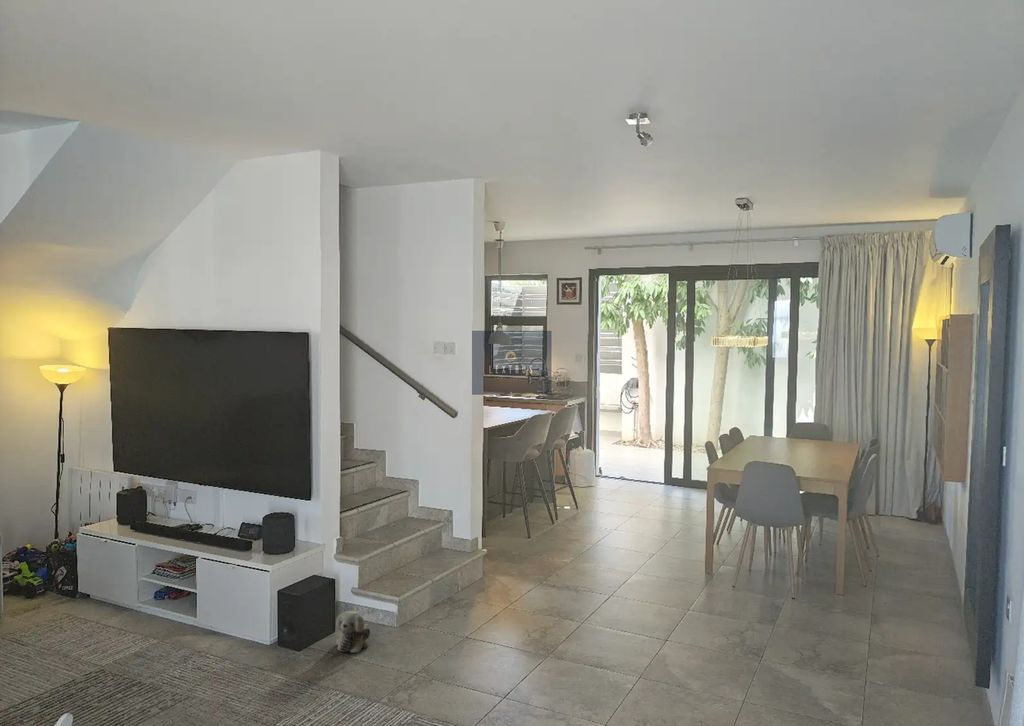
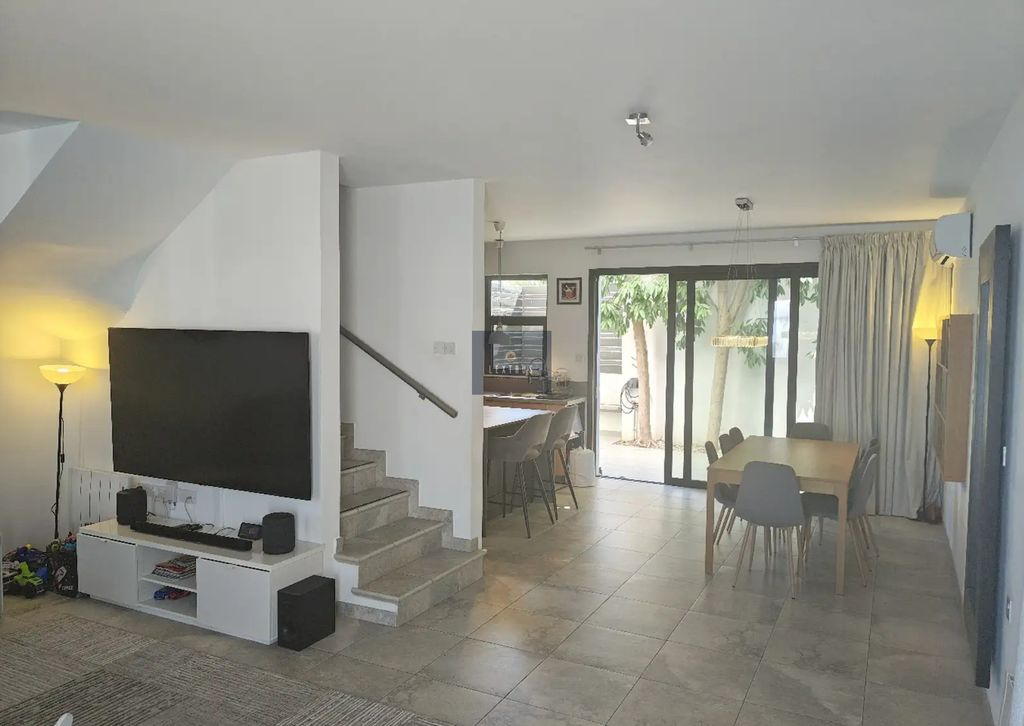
- plush toy [335,610,371,654]
